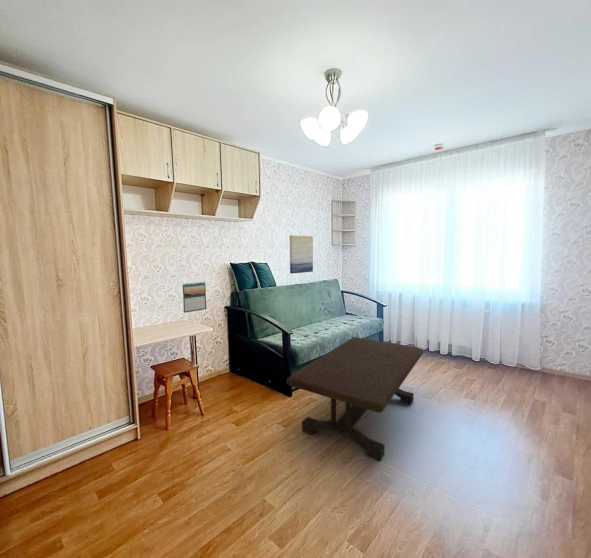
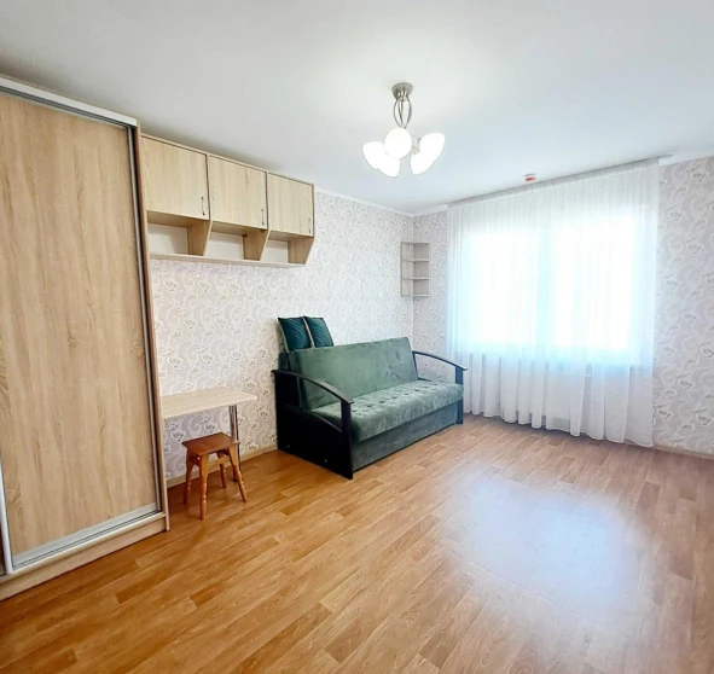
- wall art [289,235,314,275]
- calendar [182,281,207,314]
- coffee table [286,336,424,462]
